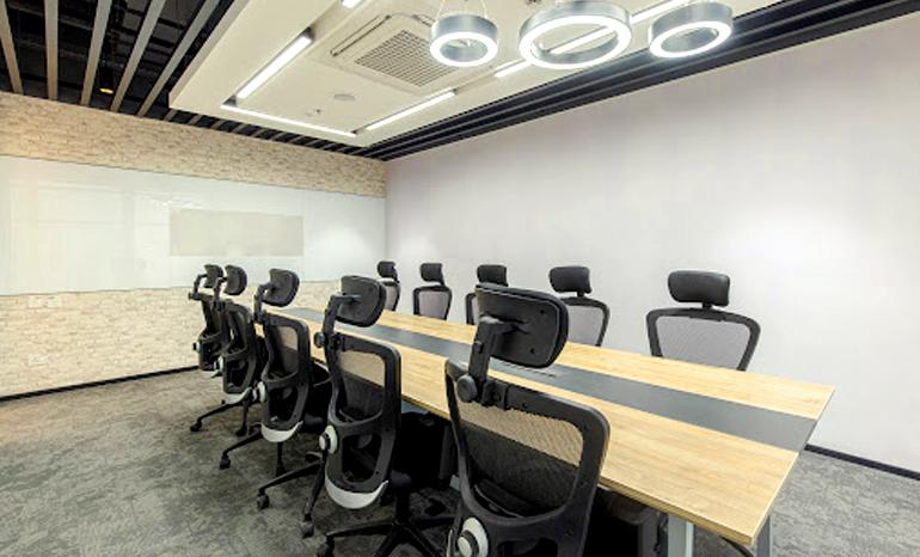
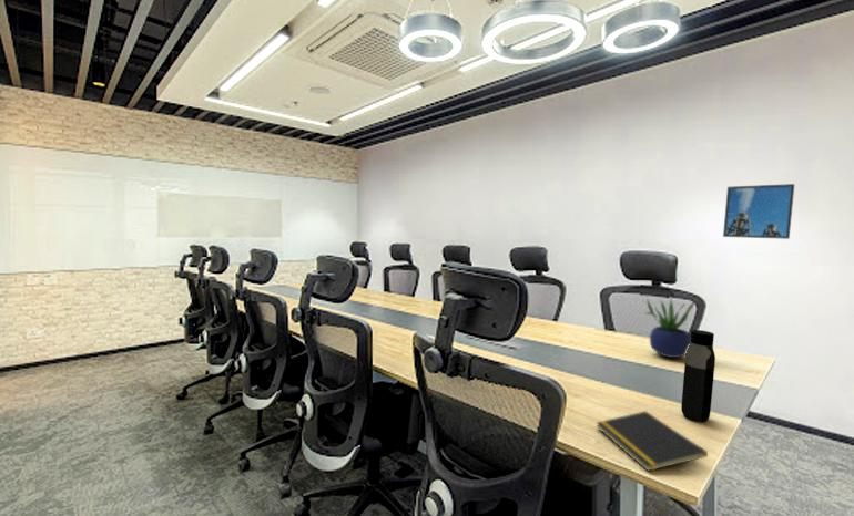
+ notepad [594,410,709,472]
+ water bottle [680,329,716,423]
+ potted plant [644,297,697,359]
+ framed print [722,183,795,240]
